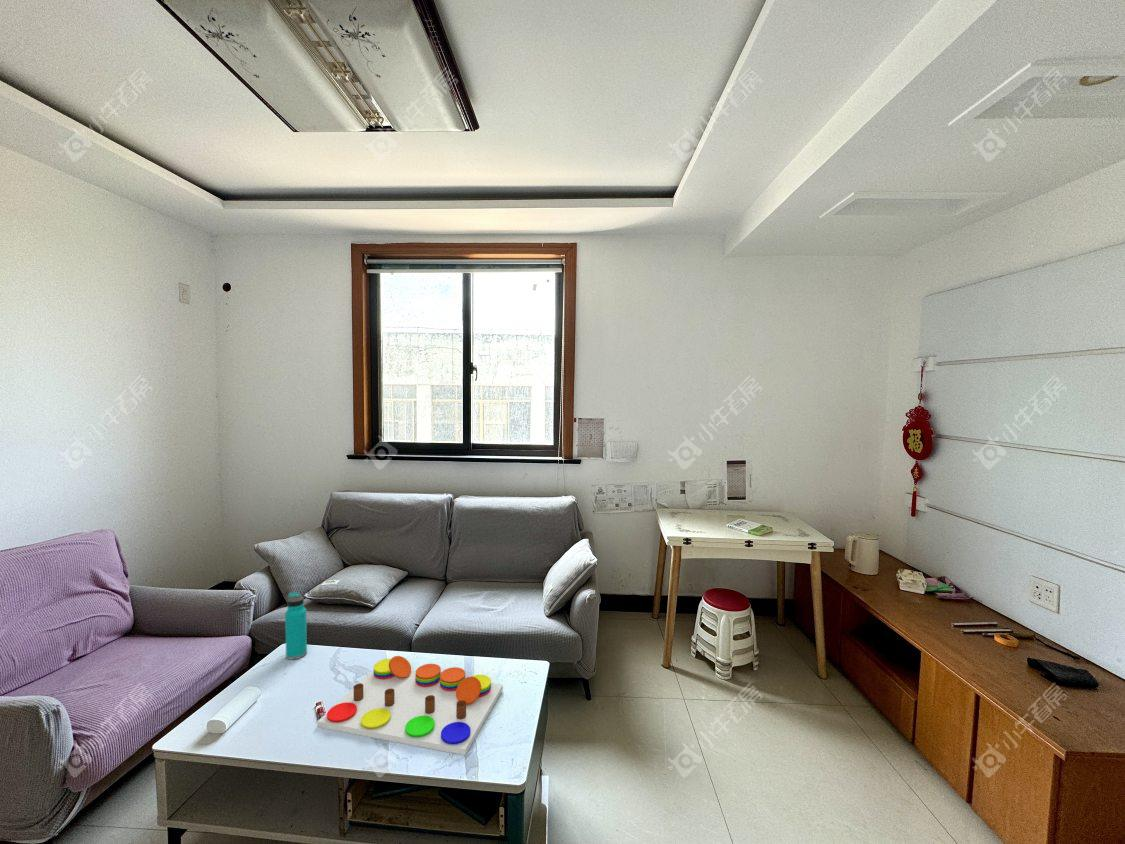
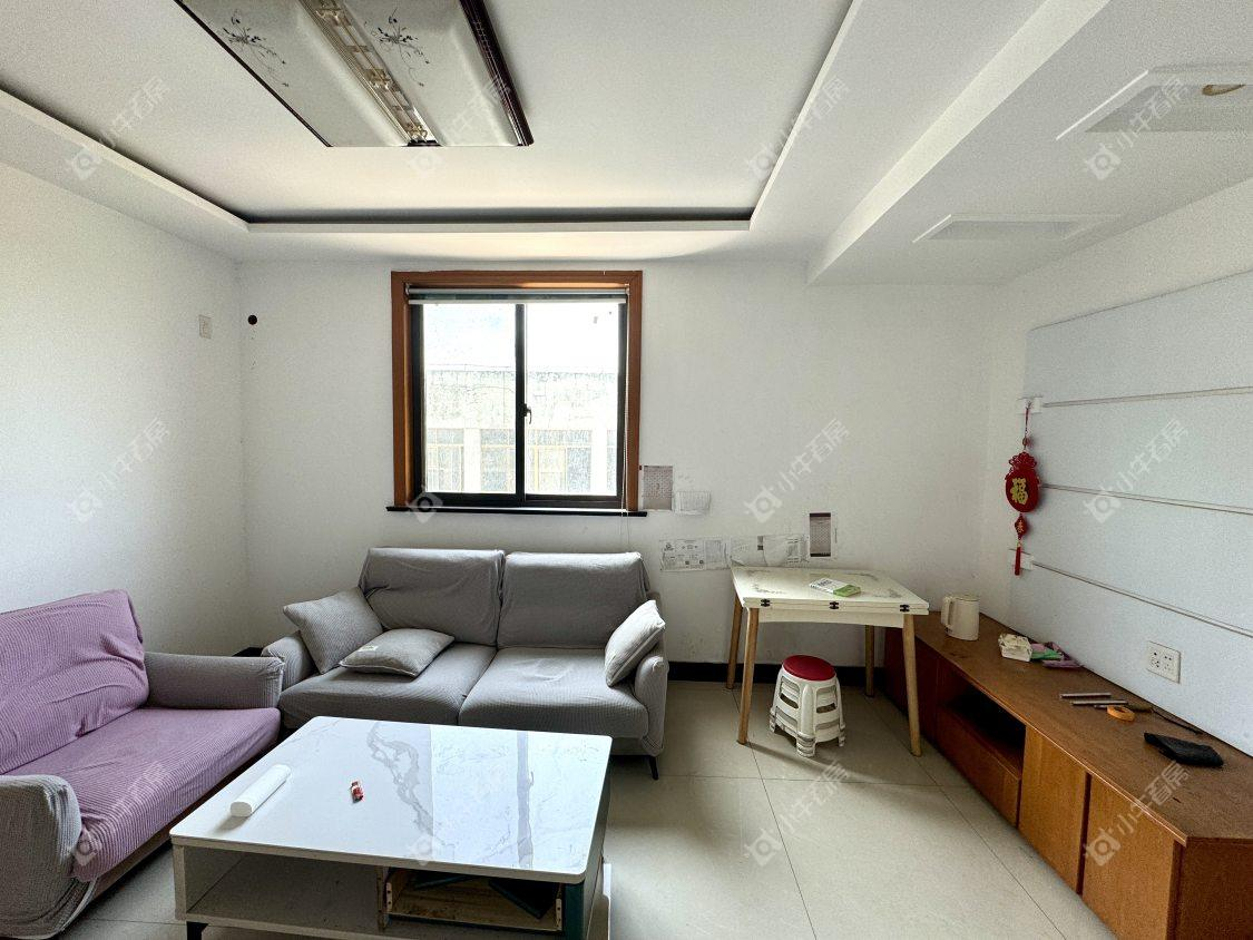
- board game [316,655,504,756]
- water bottle [284,591,308,660]
